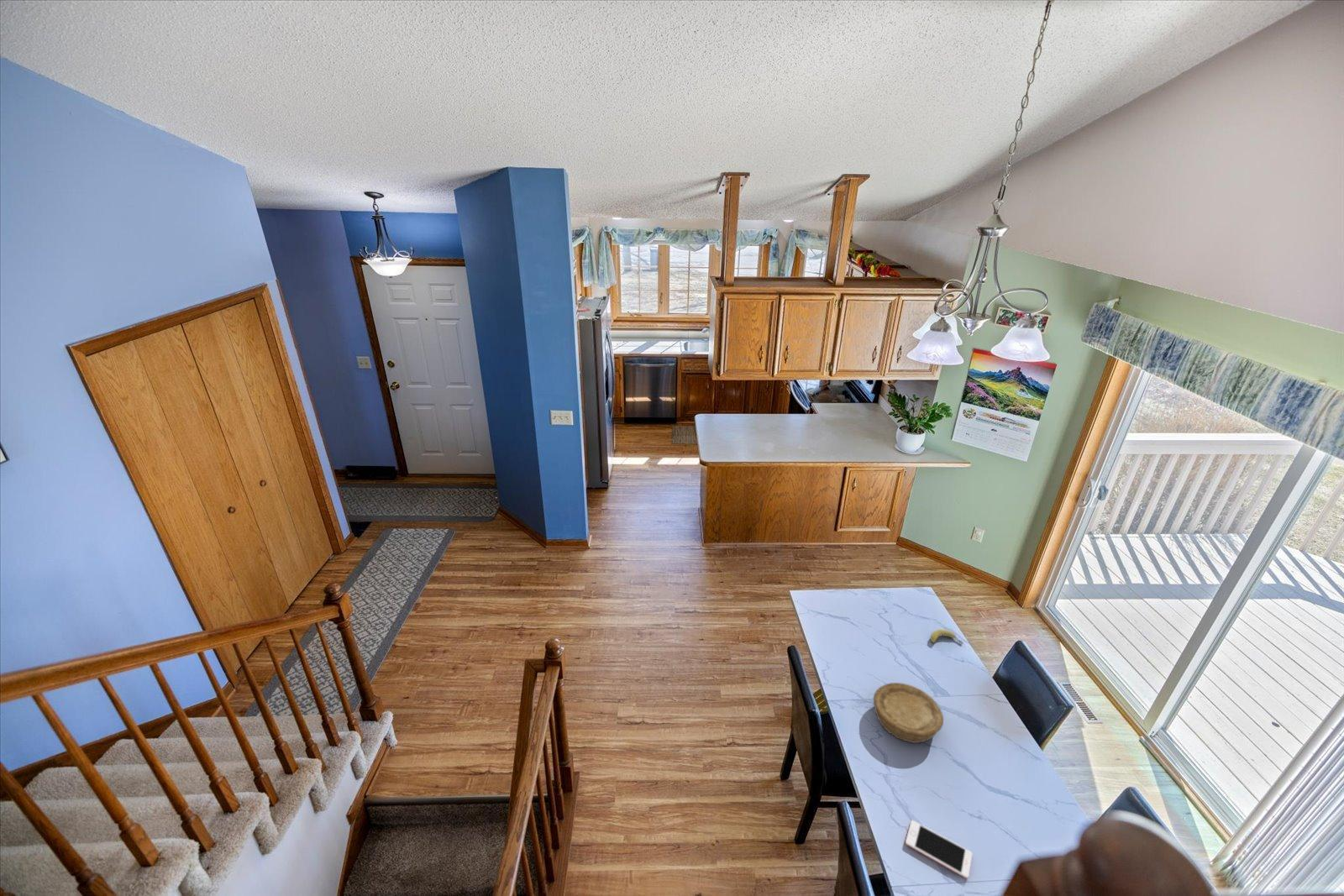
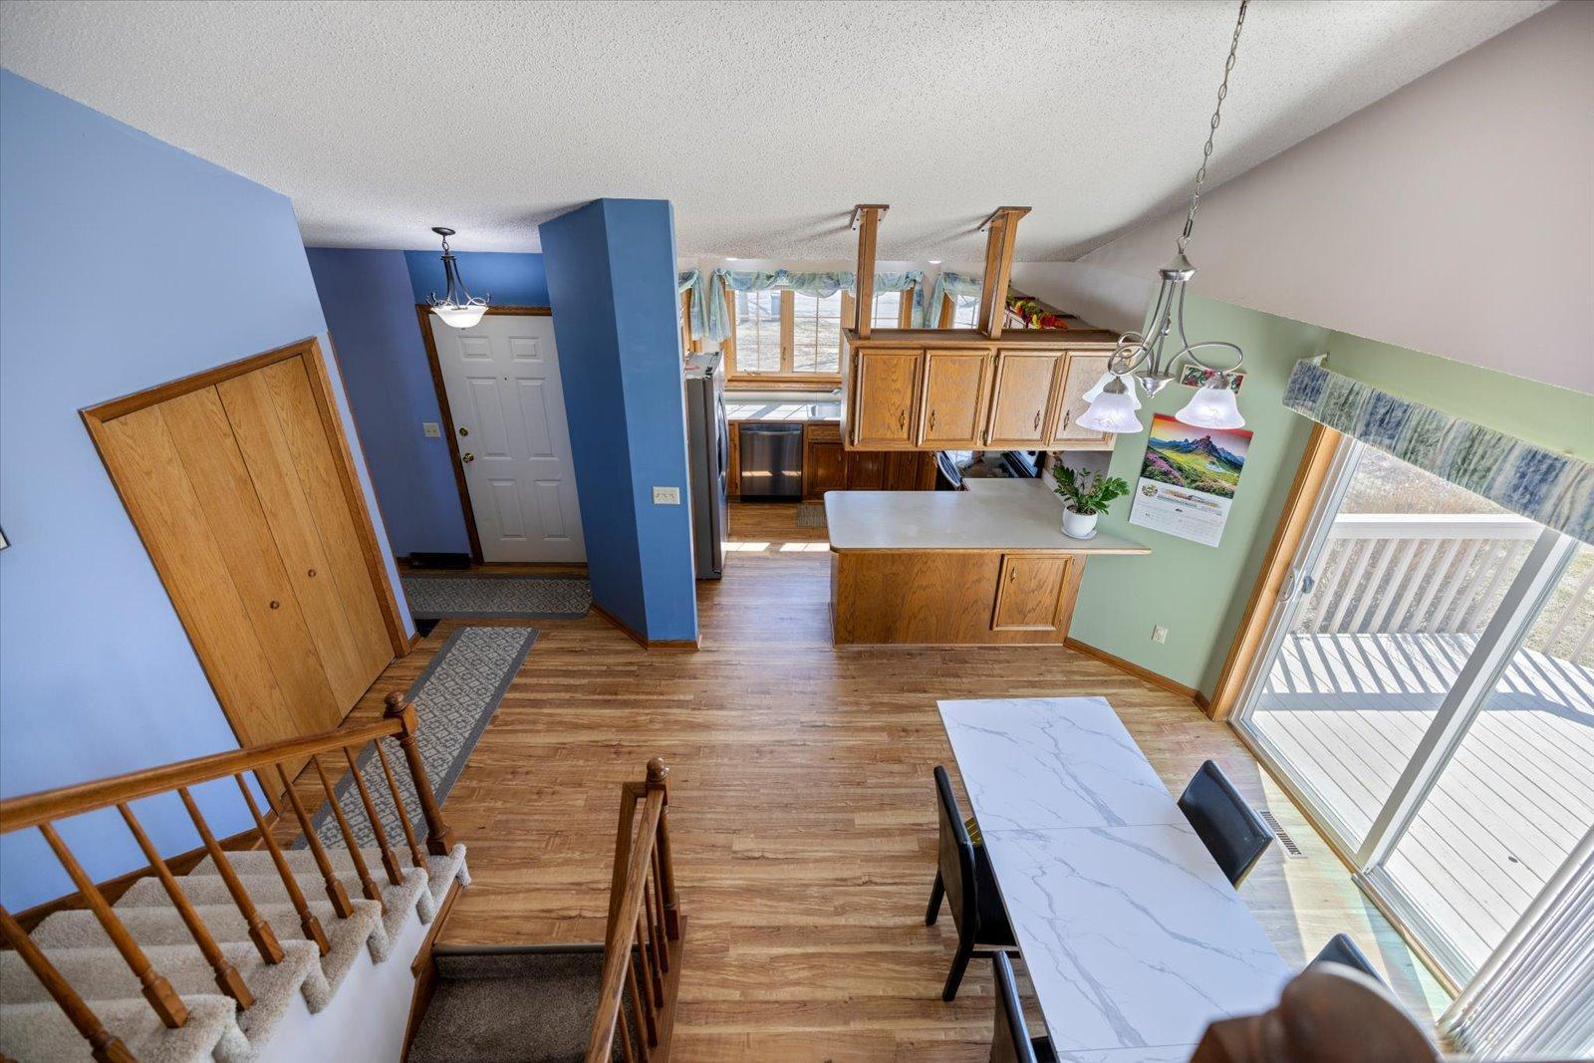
- fruit [930,628,963,645]
- bowl [873,682,944,744]
- cell phone [905,820,973,880]
